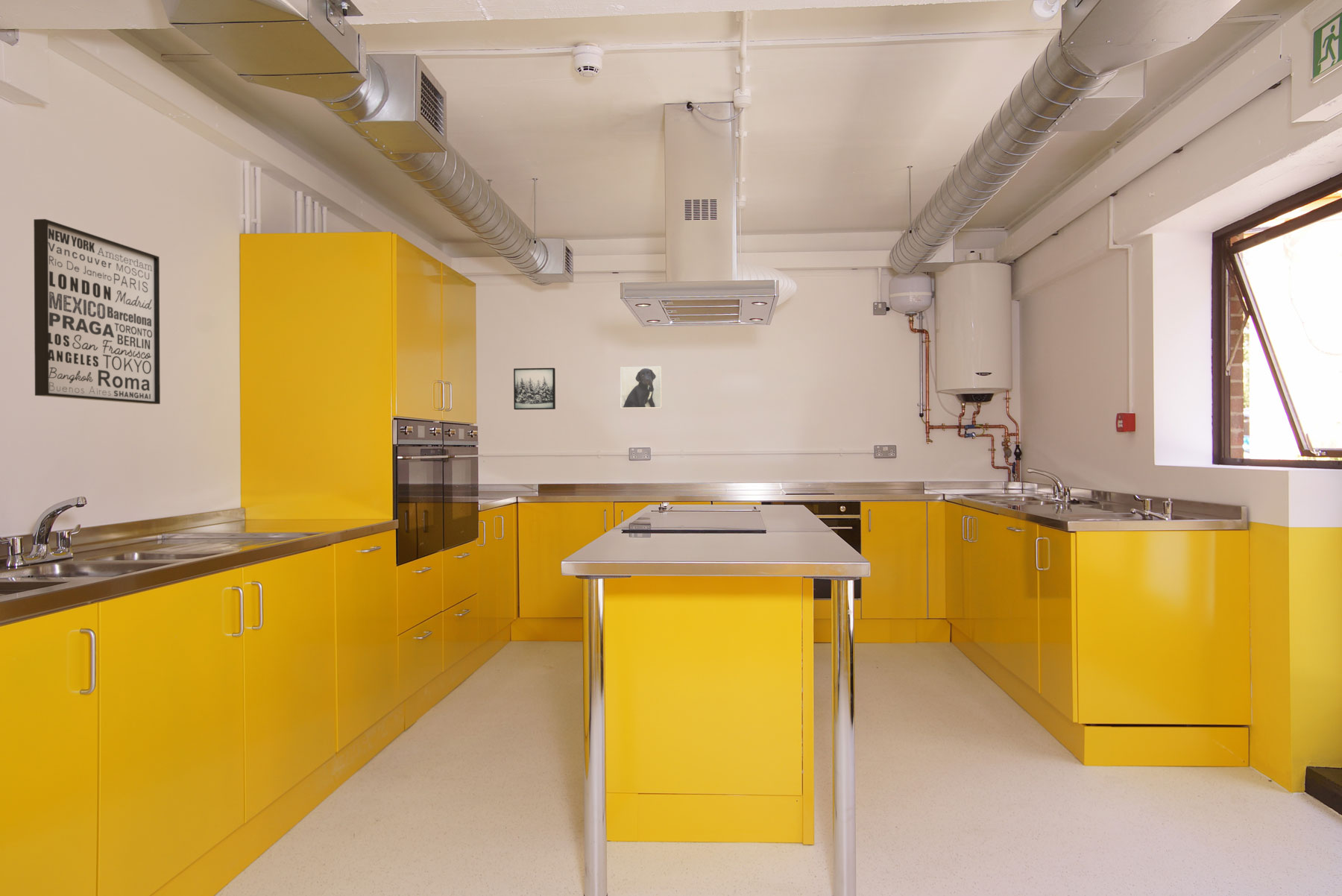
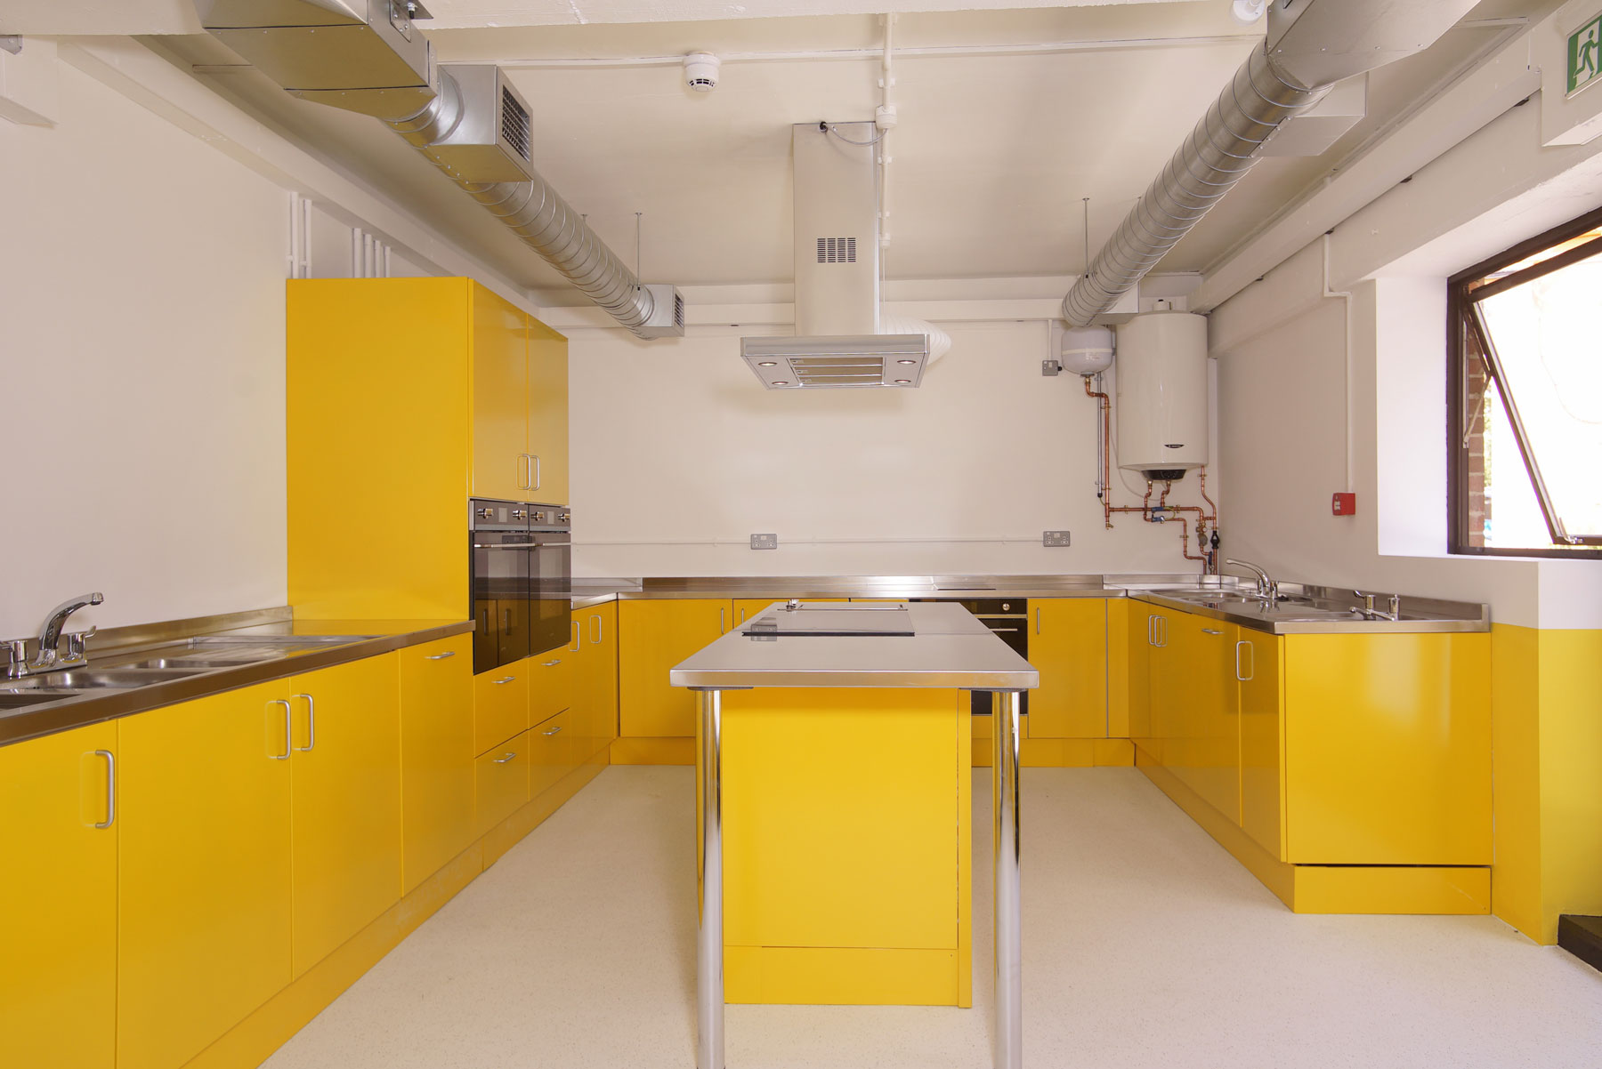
- wall art [513,367,556,411]
- wall art [33,218,161,405]
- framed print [620,366,663,409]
